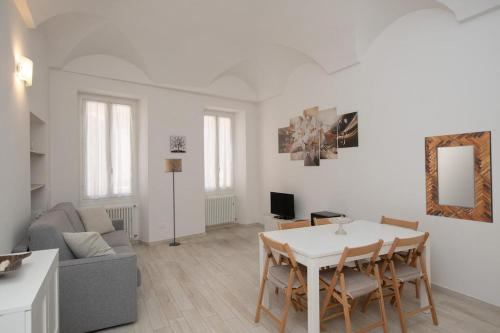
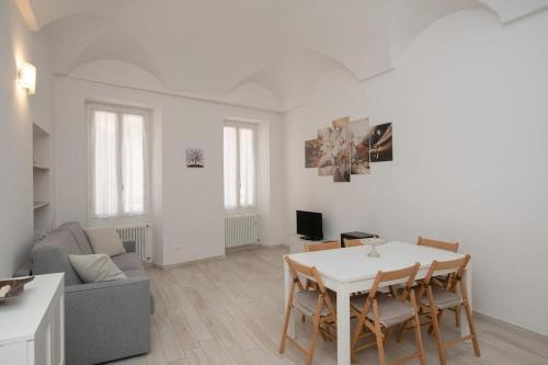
- home mirror [424,130,494,224]
- floor lamp [164,158,183,247]
